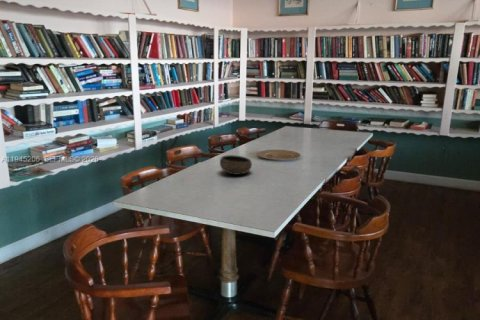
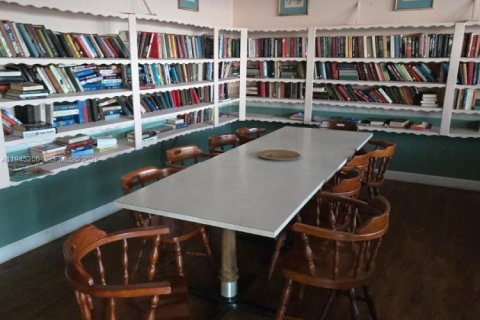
- bowl [219,154,253,176]
